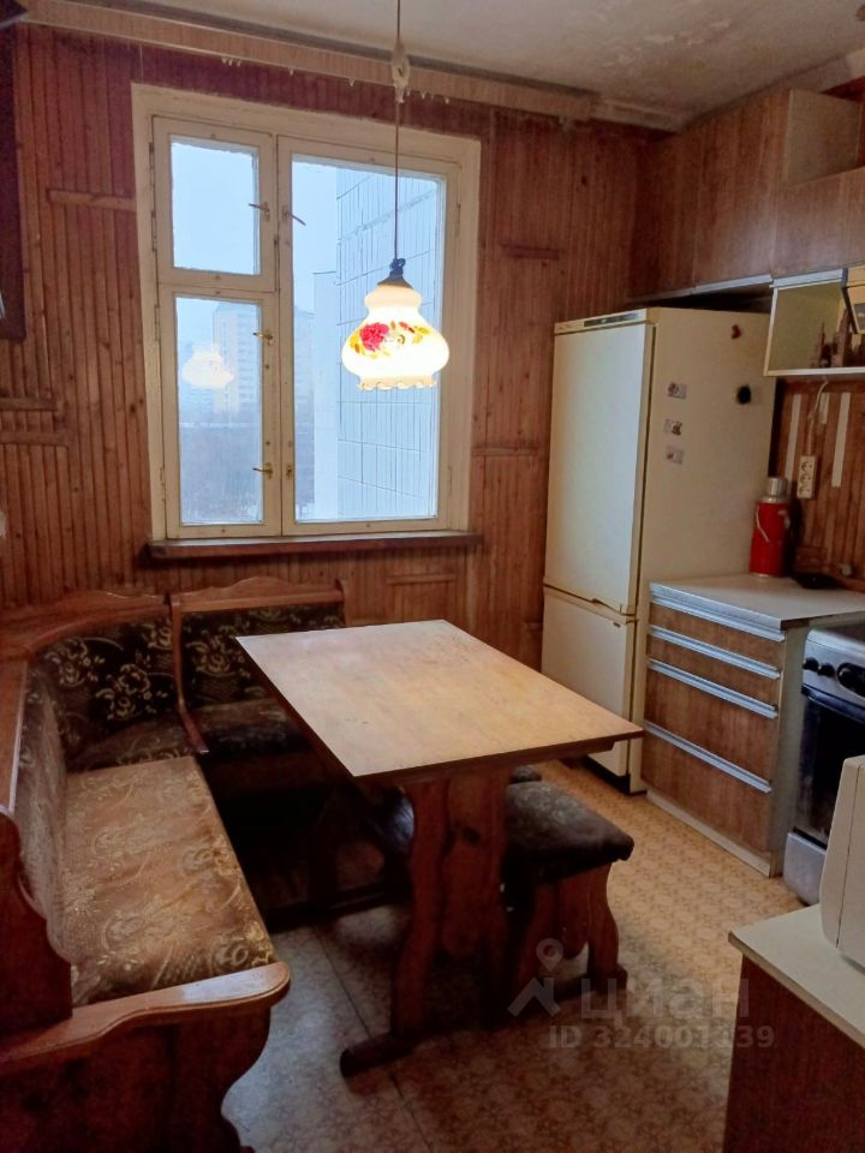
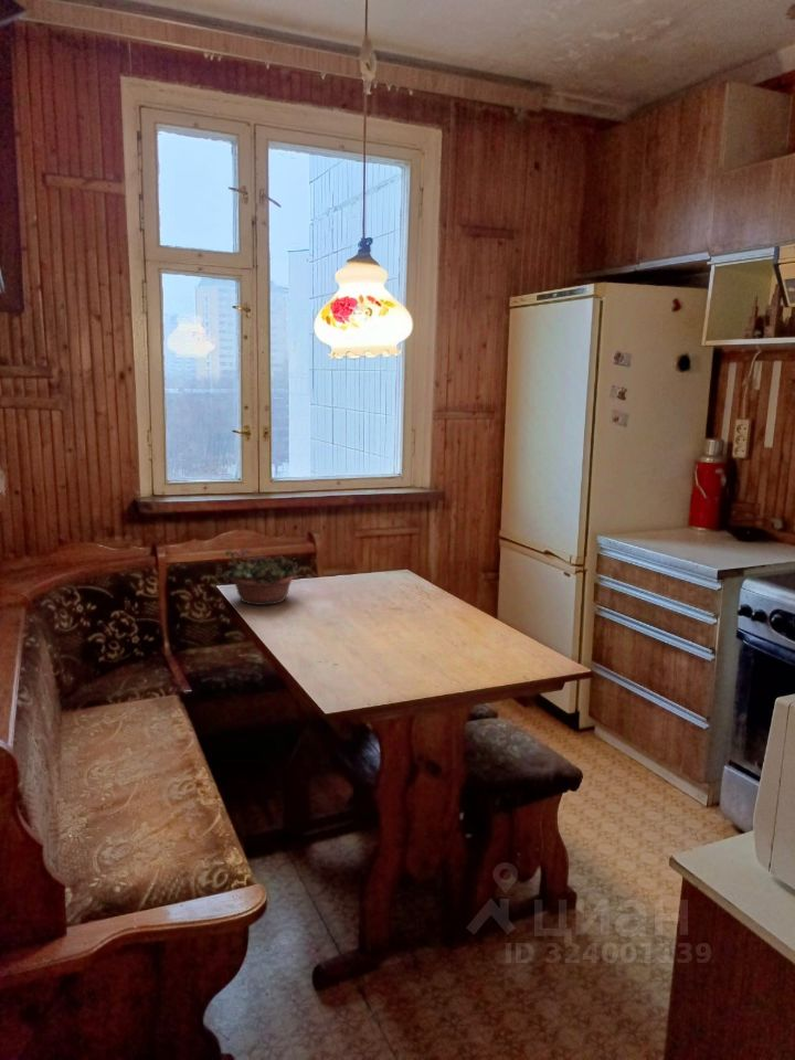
+ succulent planter [214,547,299,606]
